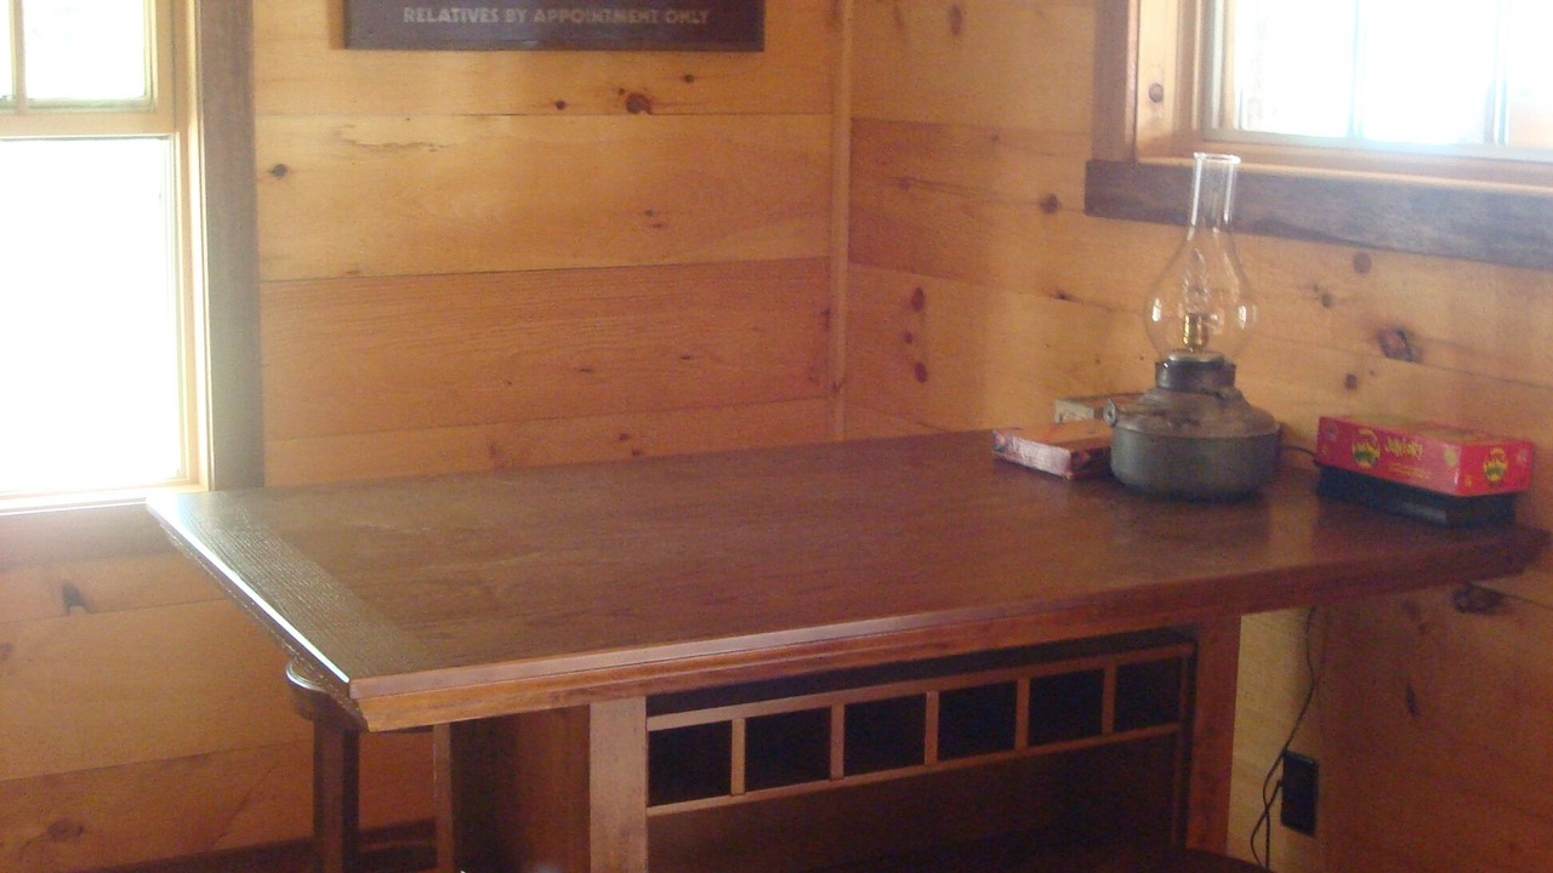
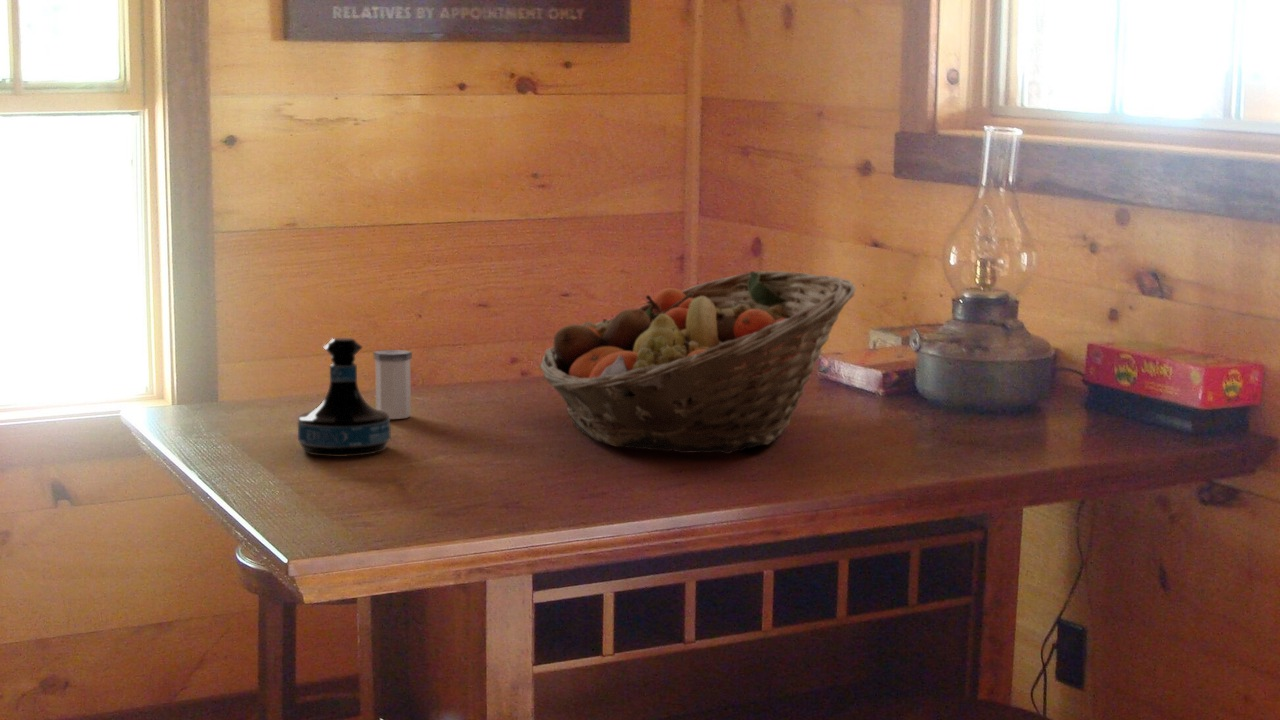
+ fruit basket [539,270,857,455]
+ tequila bottle [297,337,391,458]
+ salt shaker [373,349,413,420]
